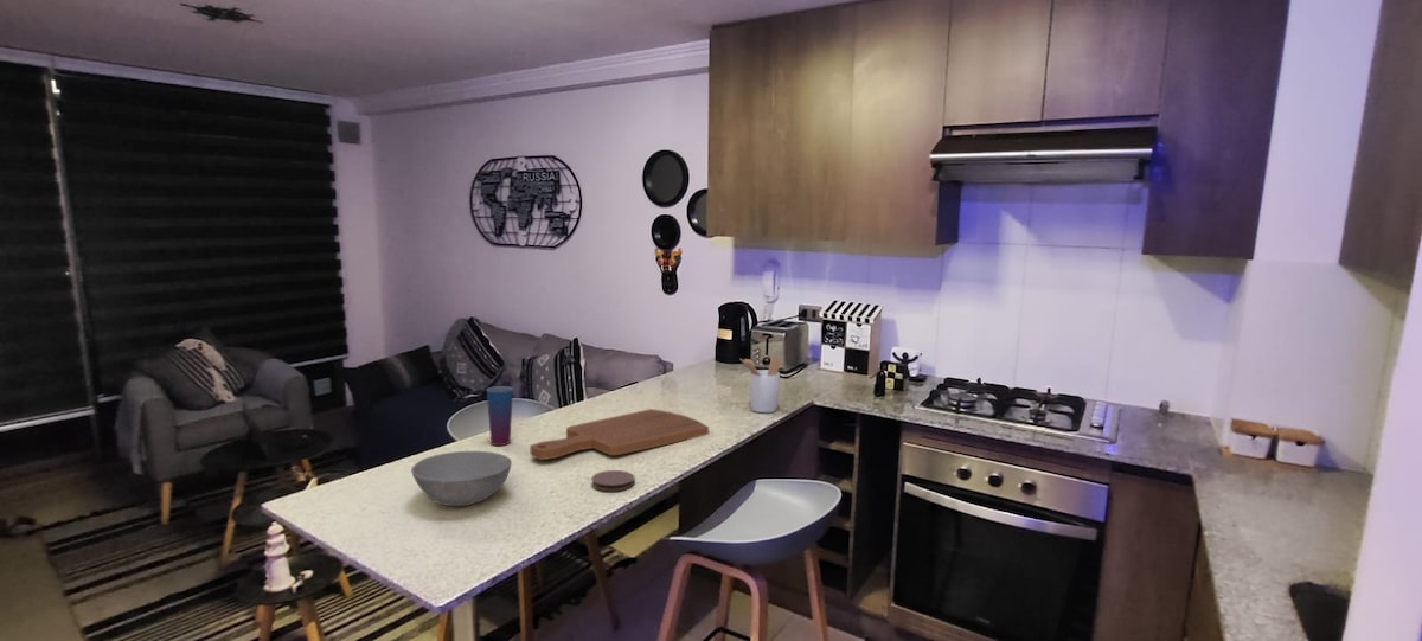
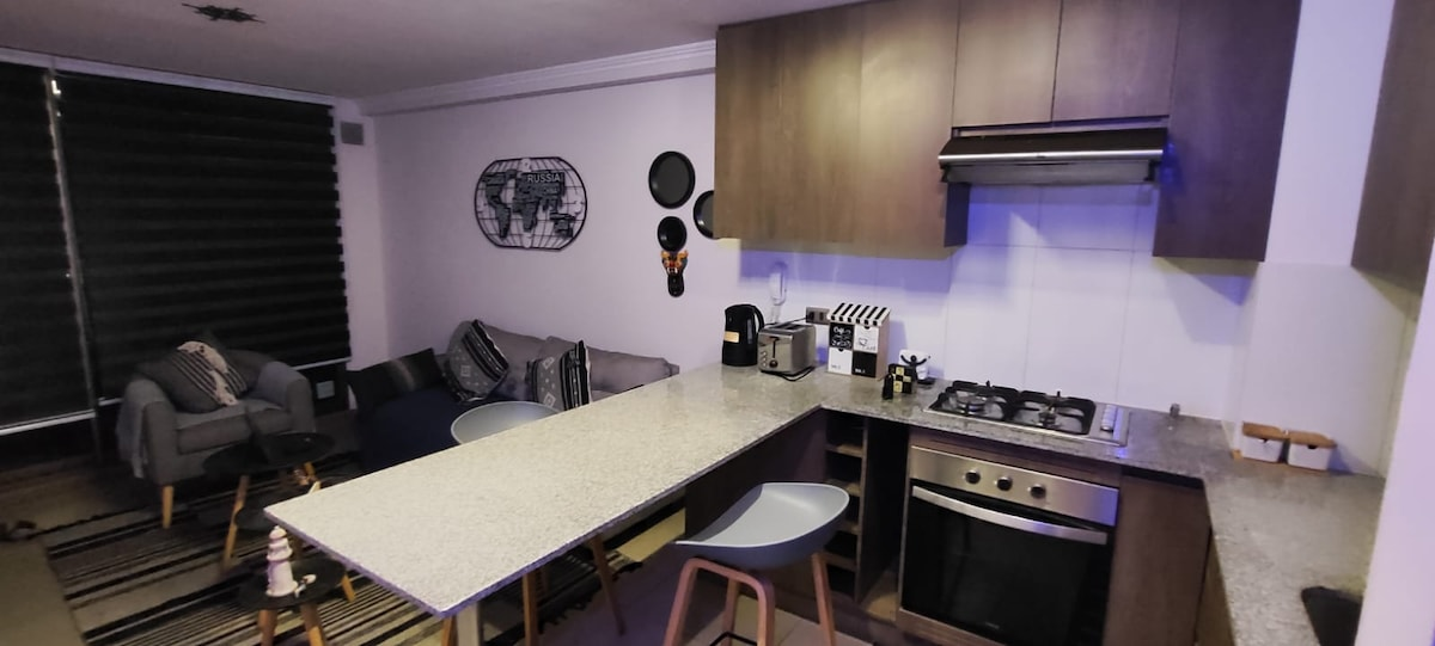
- cup [486,385,514,447]
- utensil holder [741,355,782,414]
- bowl [410,450,513,507]
- coaster [590,469,635,492]
- cutting board [529,408,710,461]
